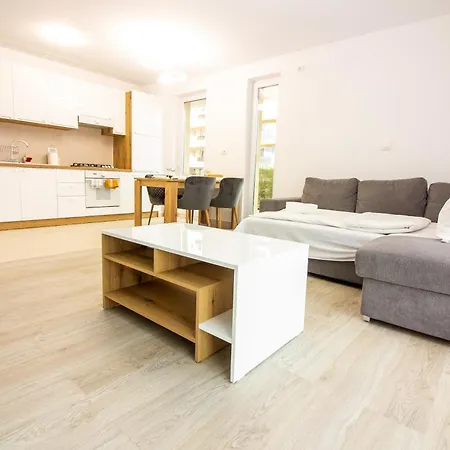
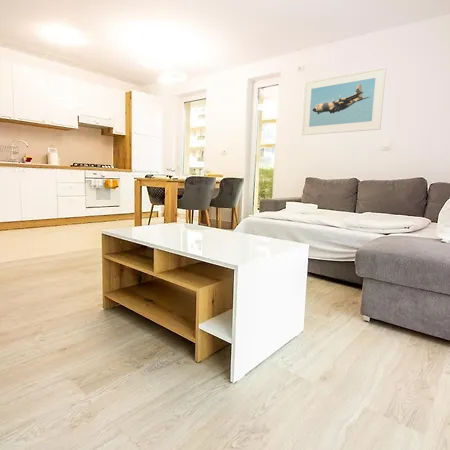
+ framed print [300,66,387,136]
